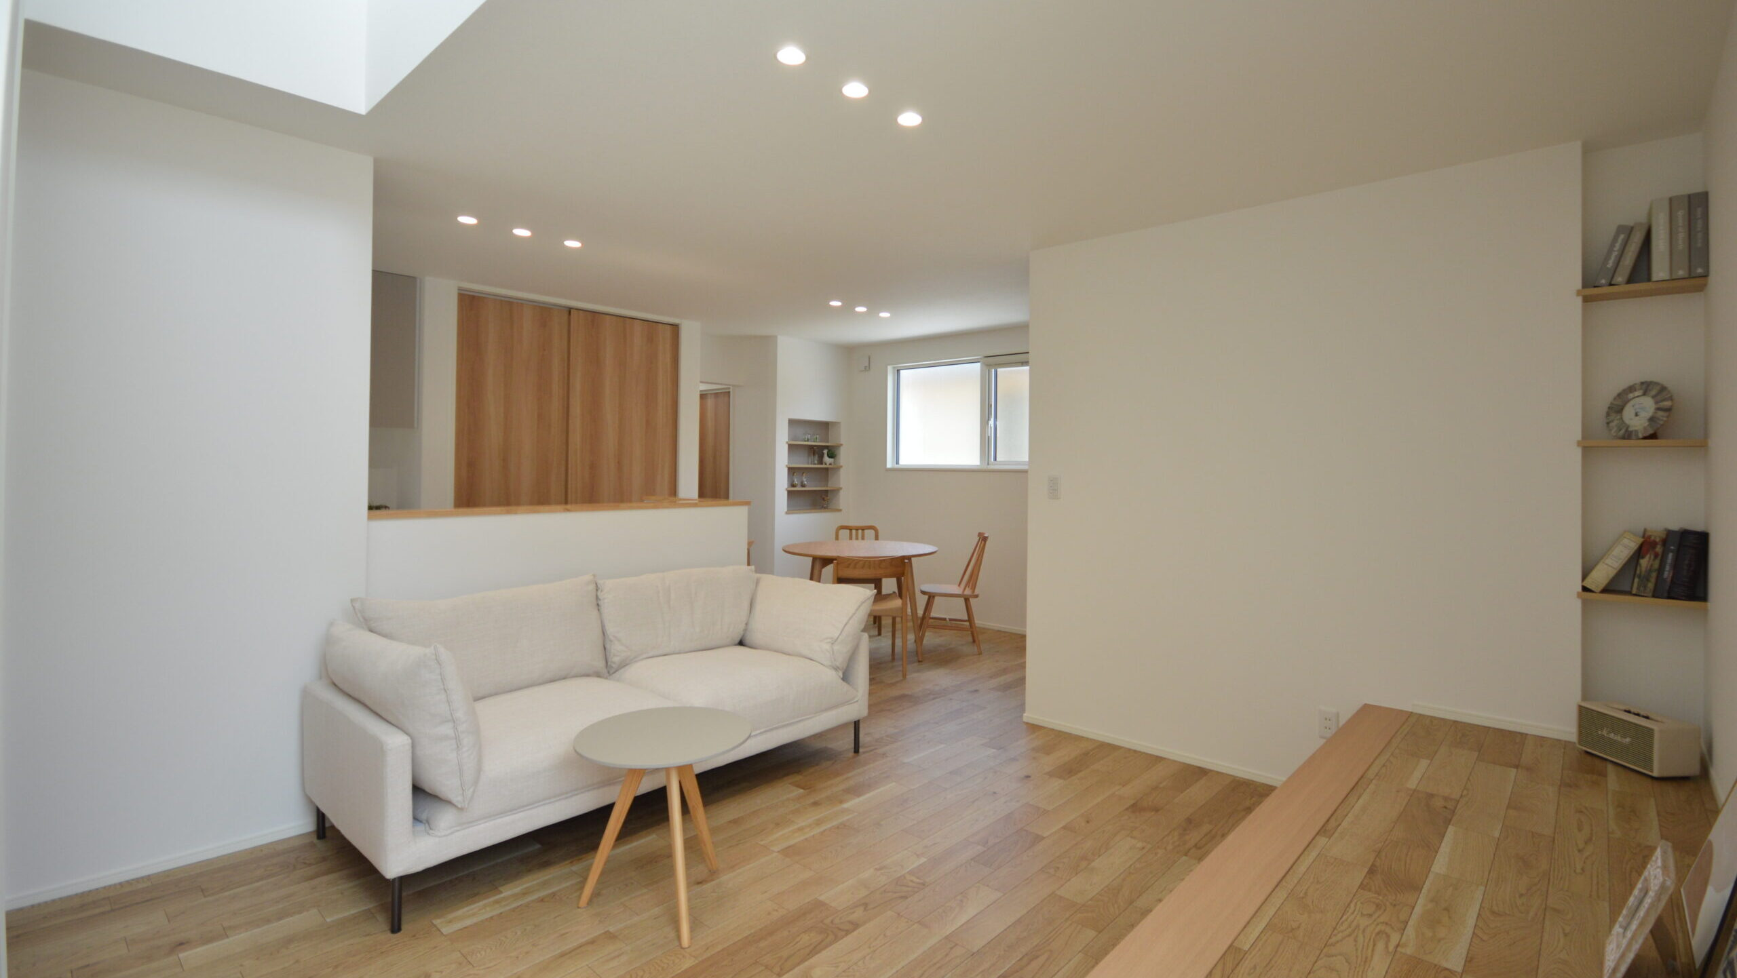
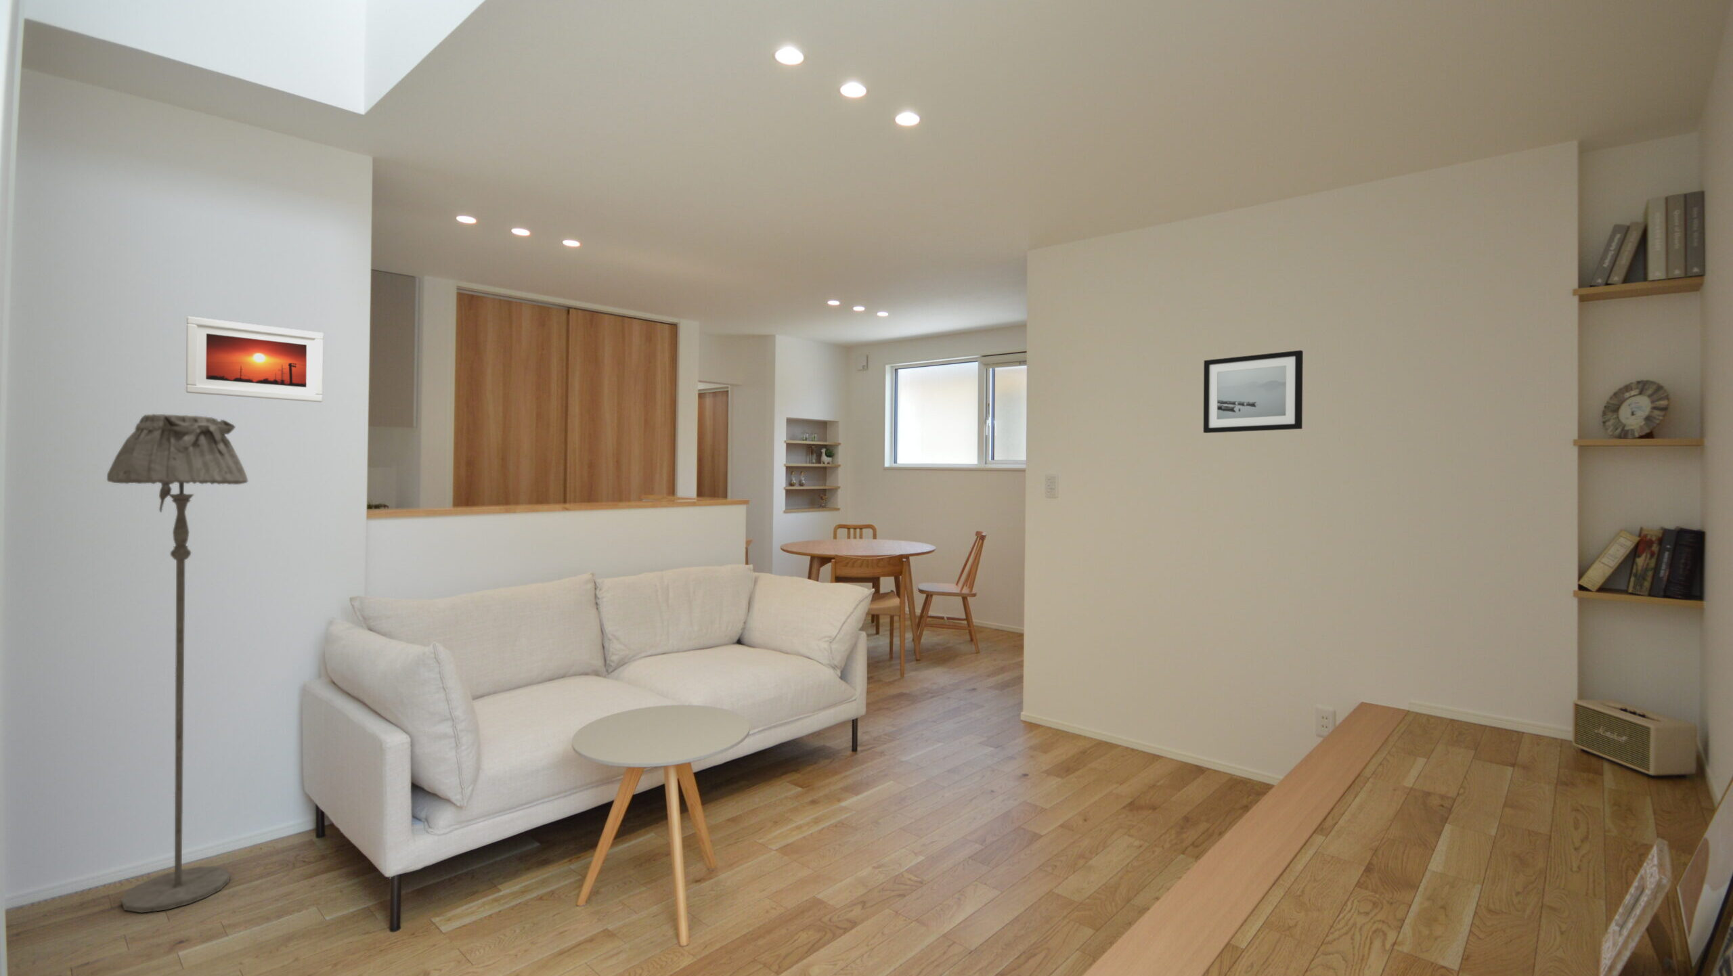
+ wall art [1203,349,1303,434]
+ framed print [186,317,324,402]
+ floor lamp [106,413,249,914]
